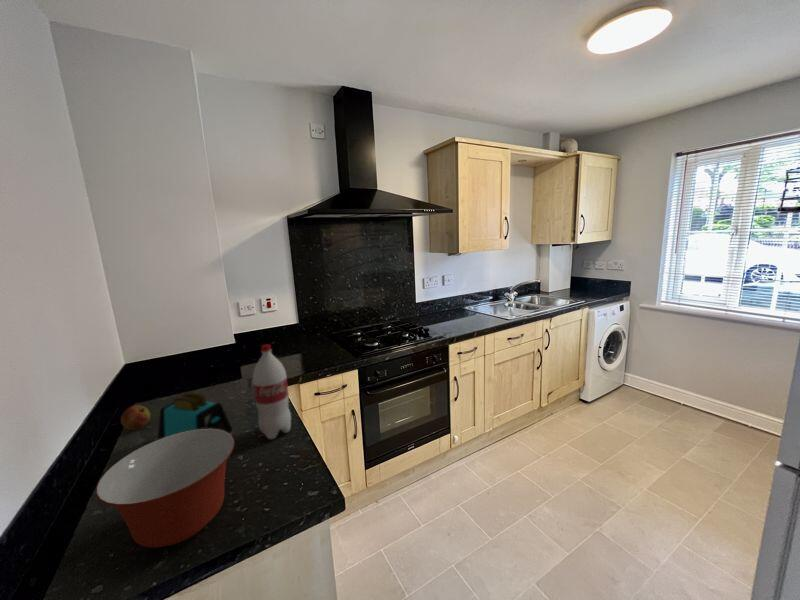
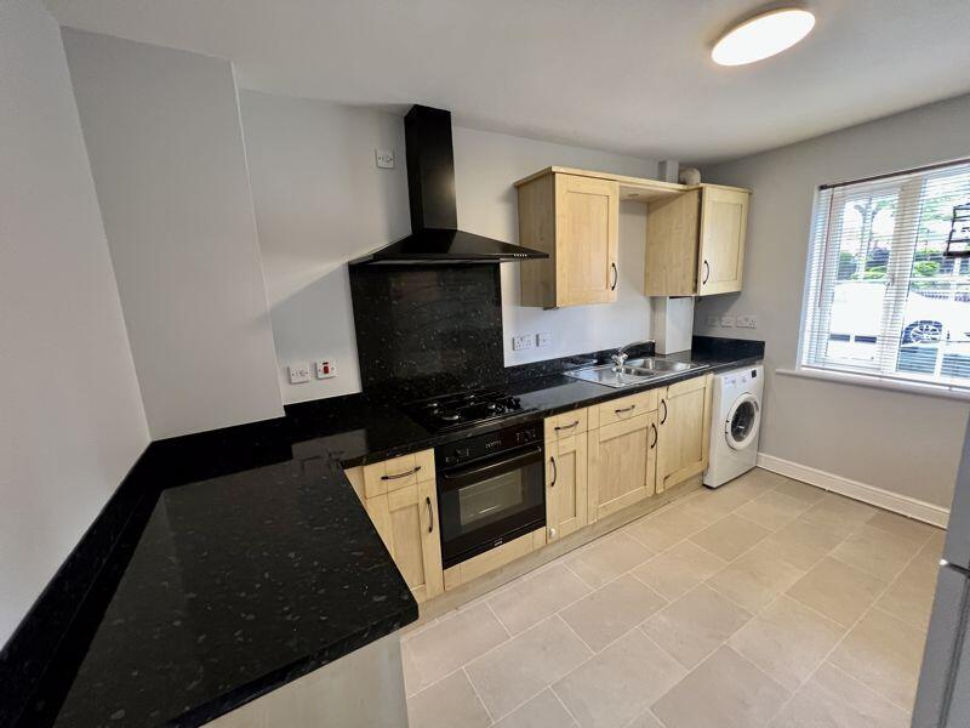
- bottle [251,343,292,440]
- toaster [157,392,233,440]
- mixing bowl [95,428,236,548]
- apple [120,404,151,431]
